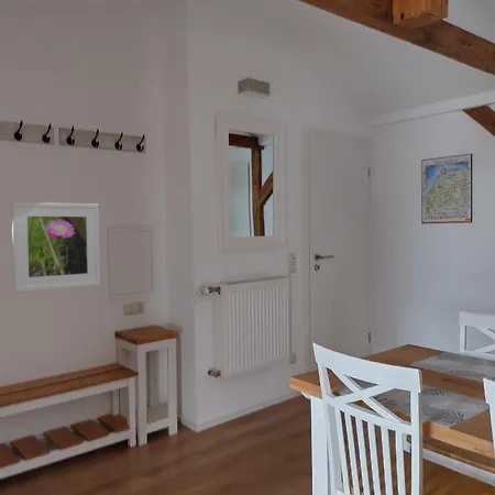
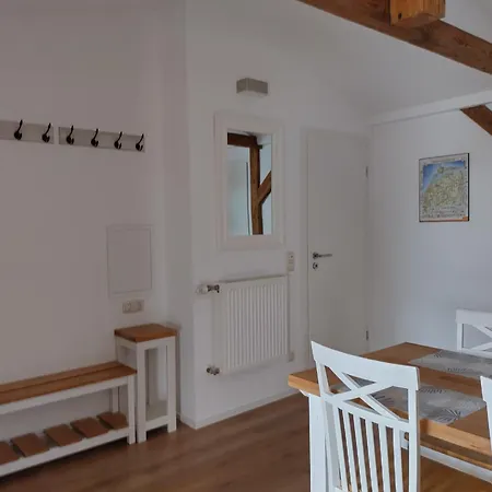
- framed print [10,201,101,294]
